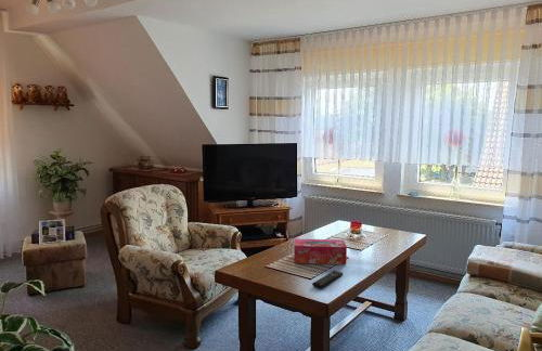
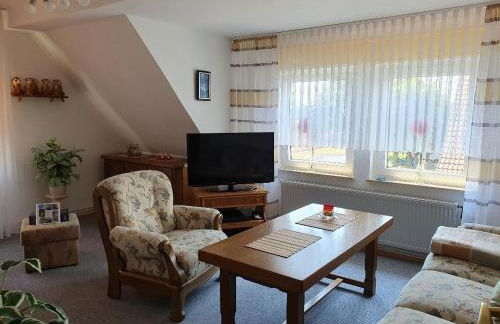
- remote control [311,270,345,289]
- tissue box [293,238,348,265]
